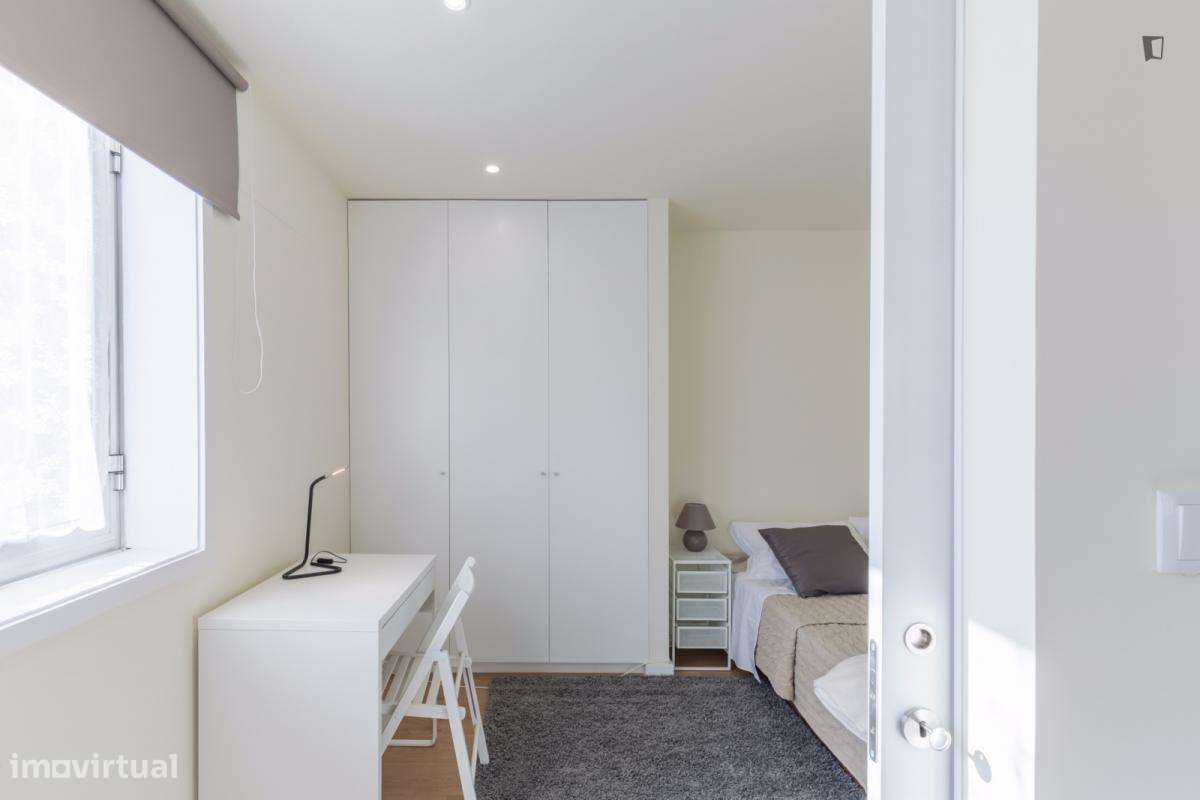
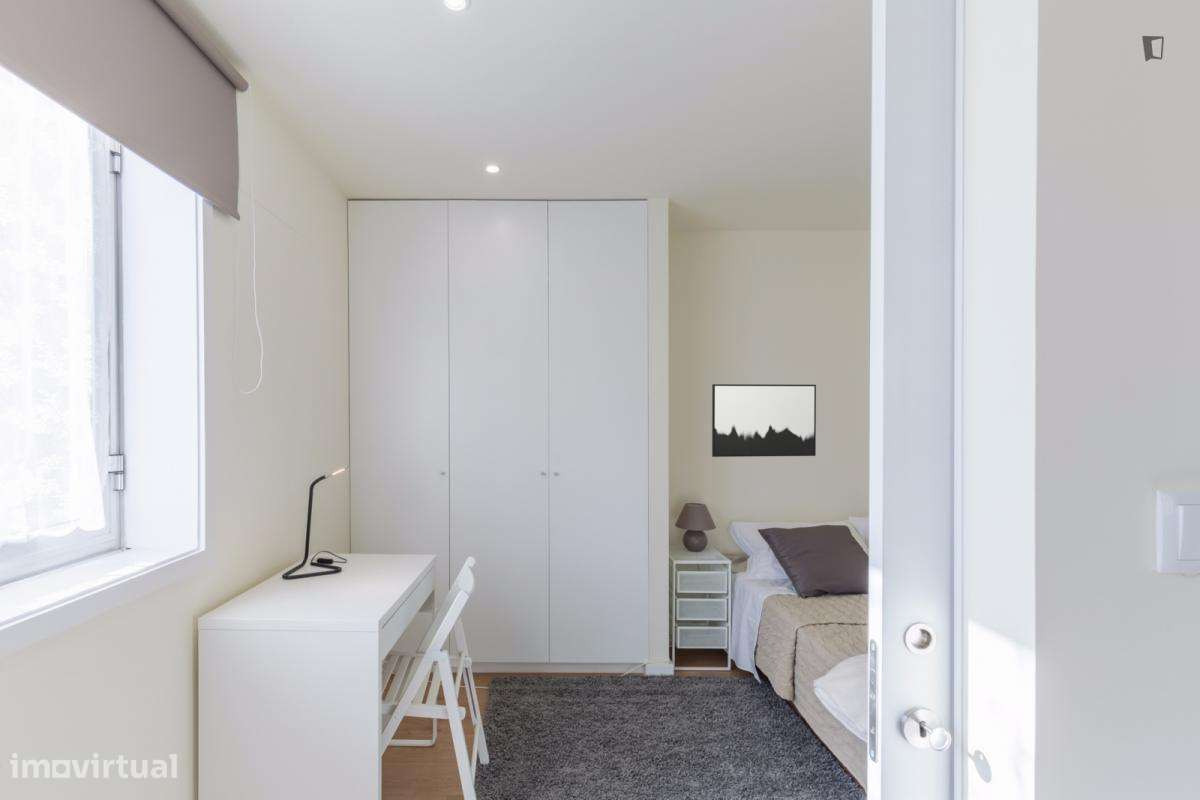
+ wall art [711,383,817,458]
